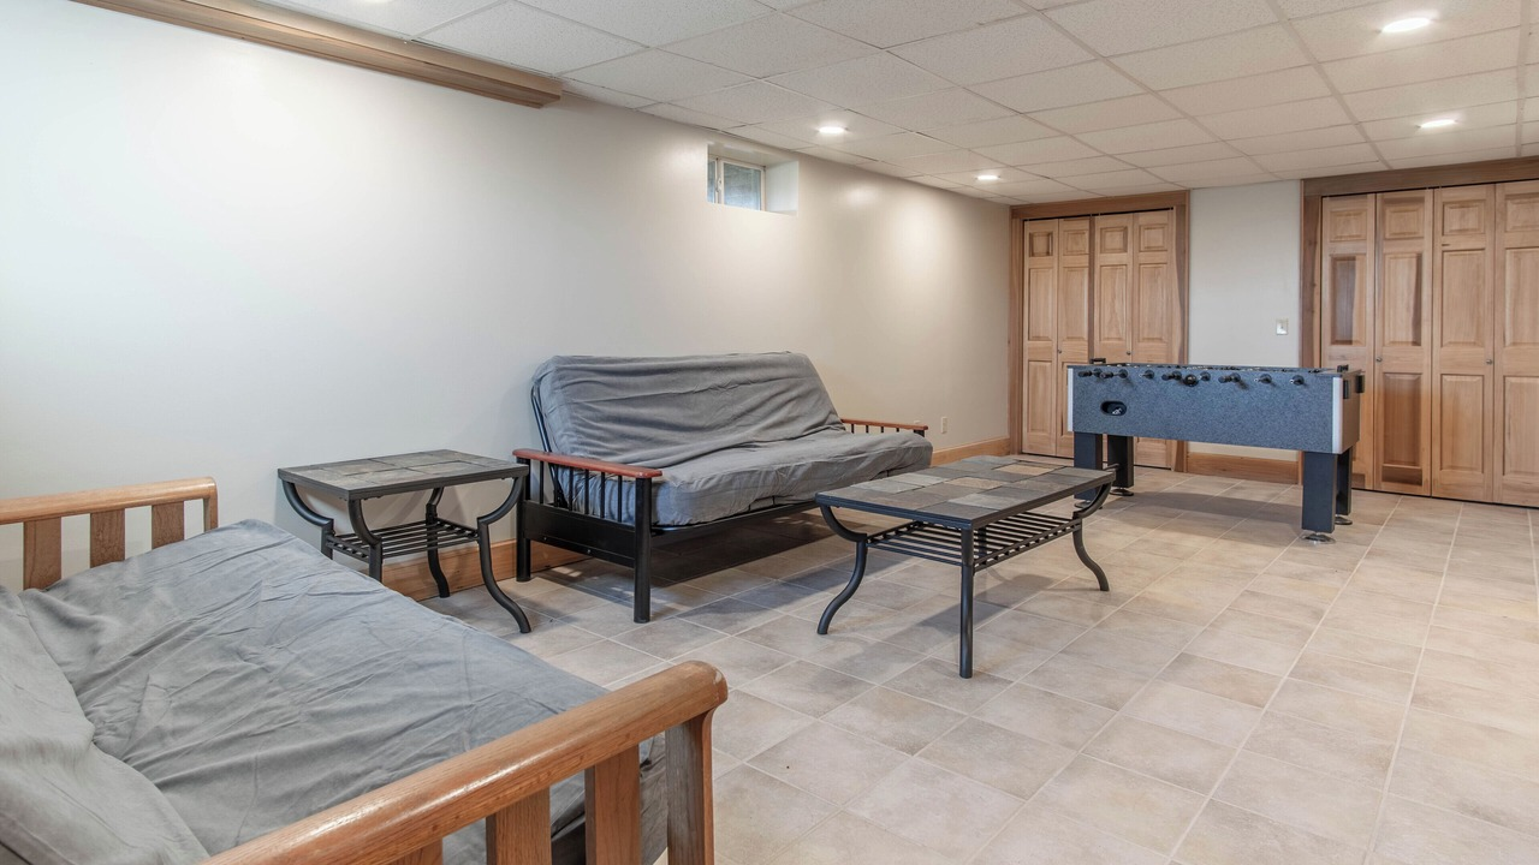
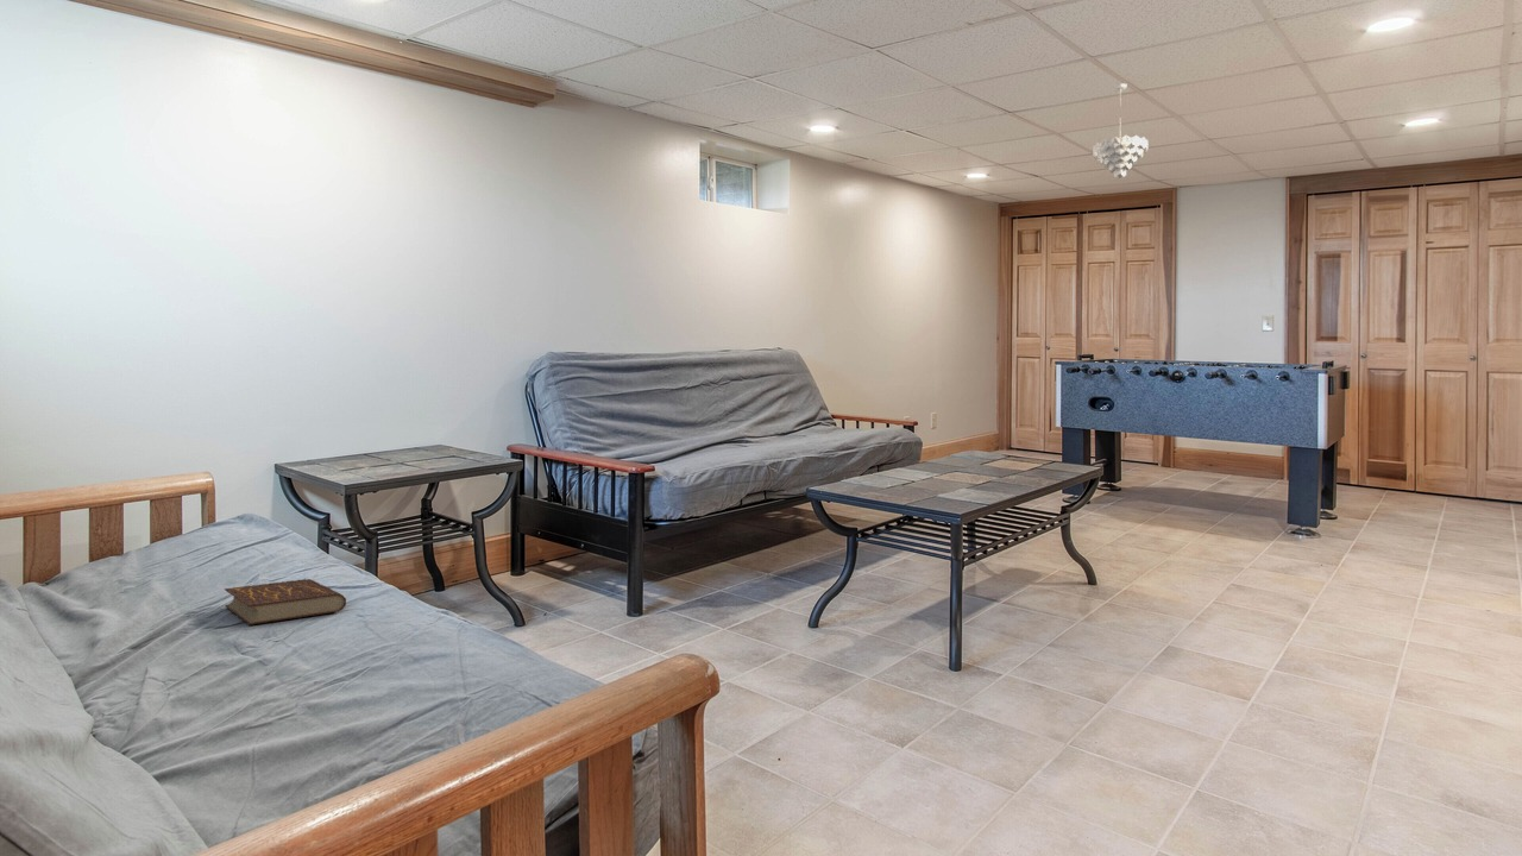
+ book [224,578,347,627]
+ pendant light [1092,82,1150,180]
